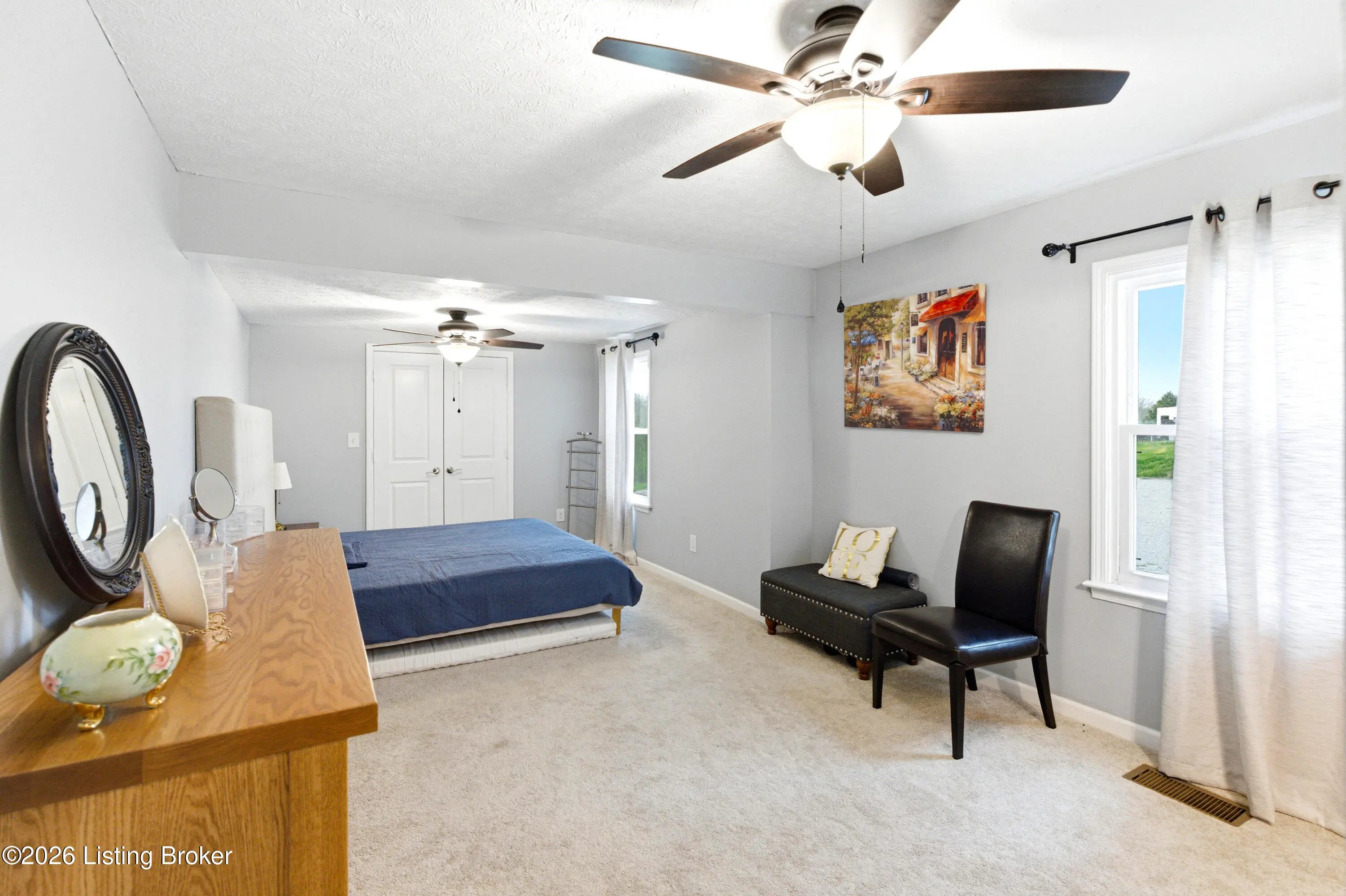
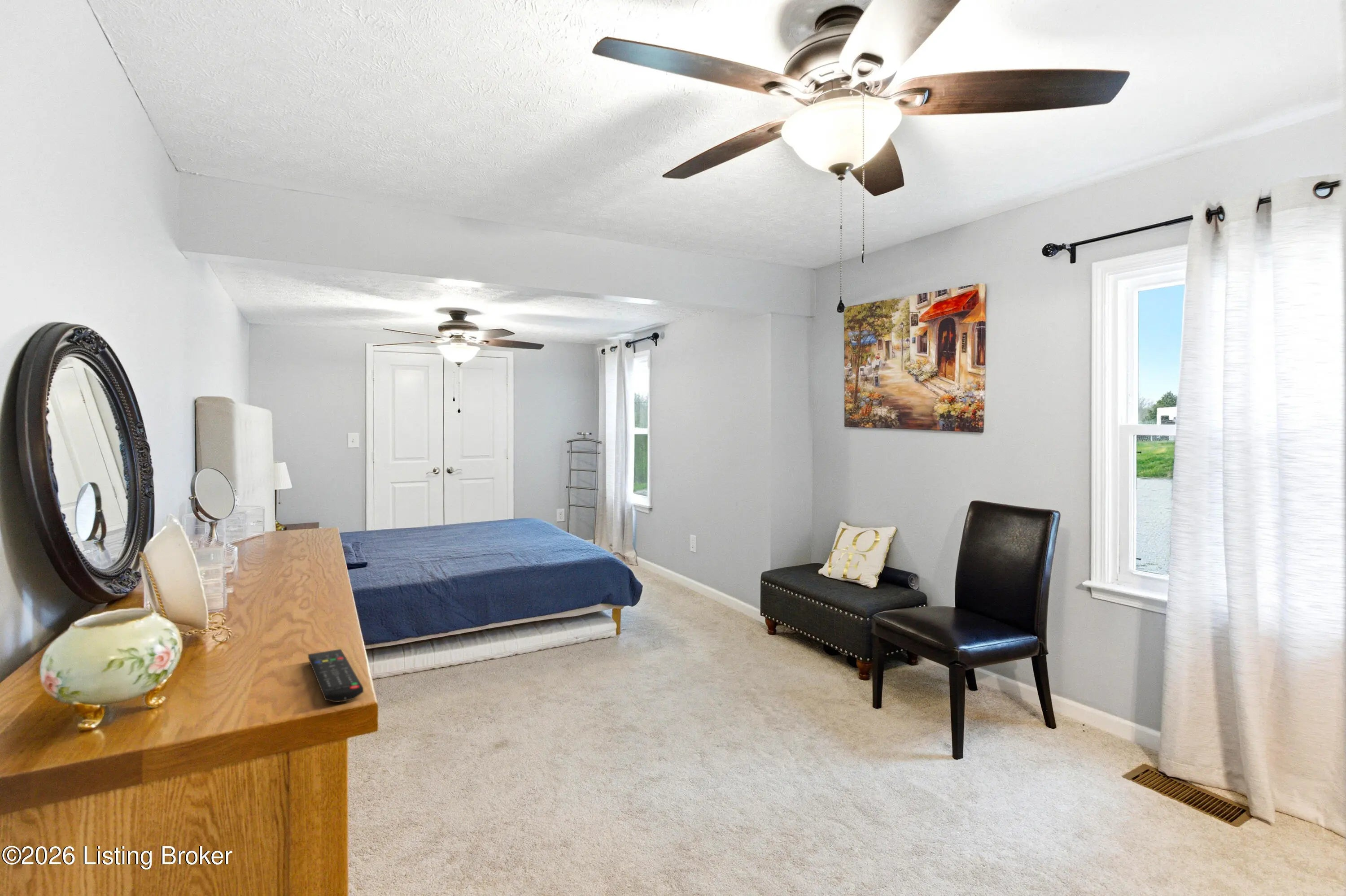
+ remote control [308,648,364,703]
